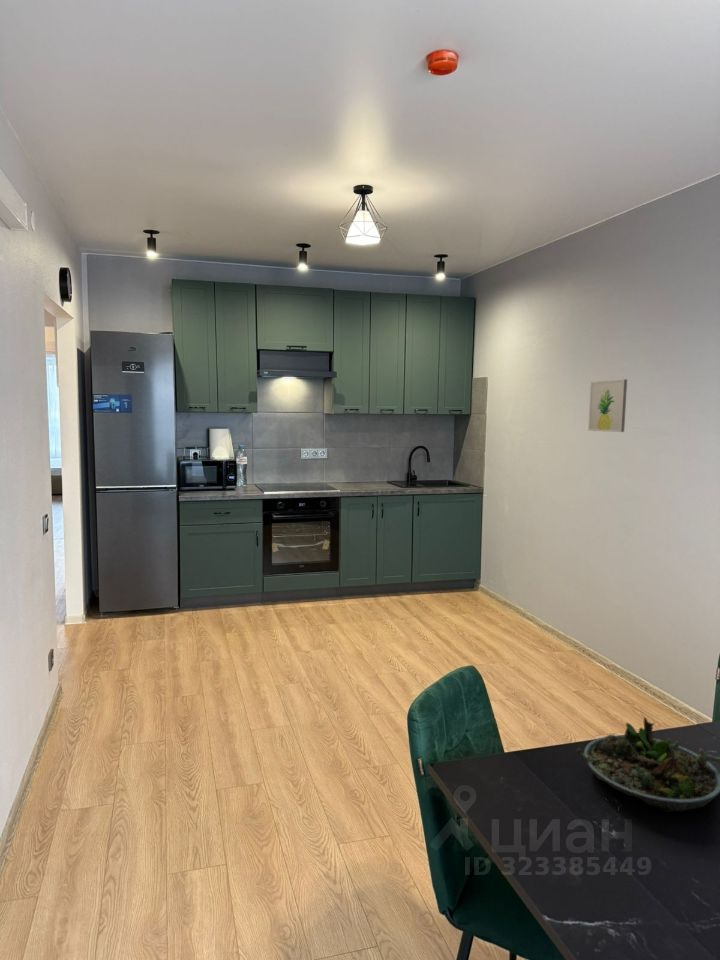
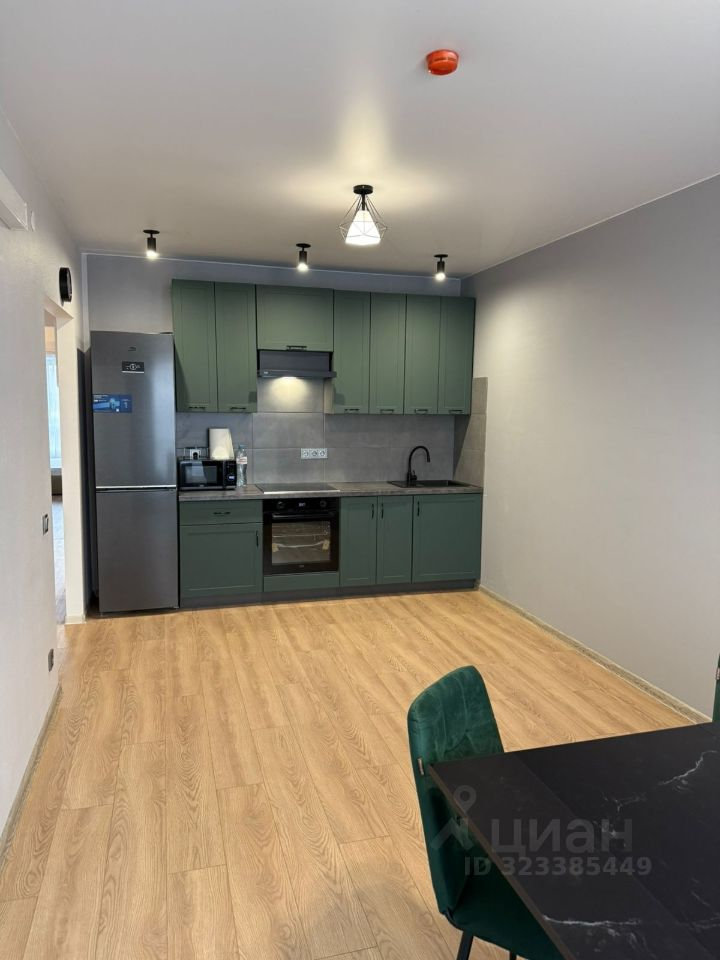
- wall art [587,378,628,433]
- succulent planter [576,716,720,813]
